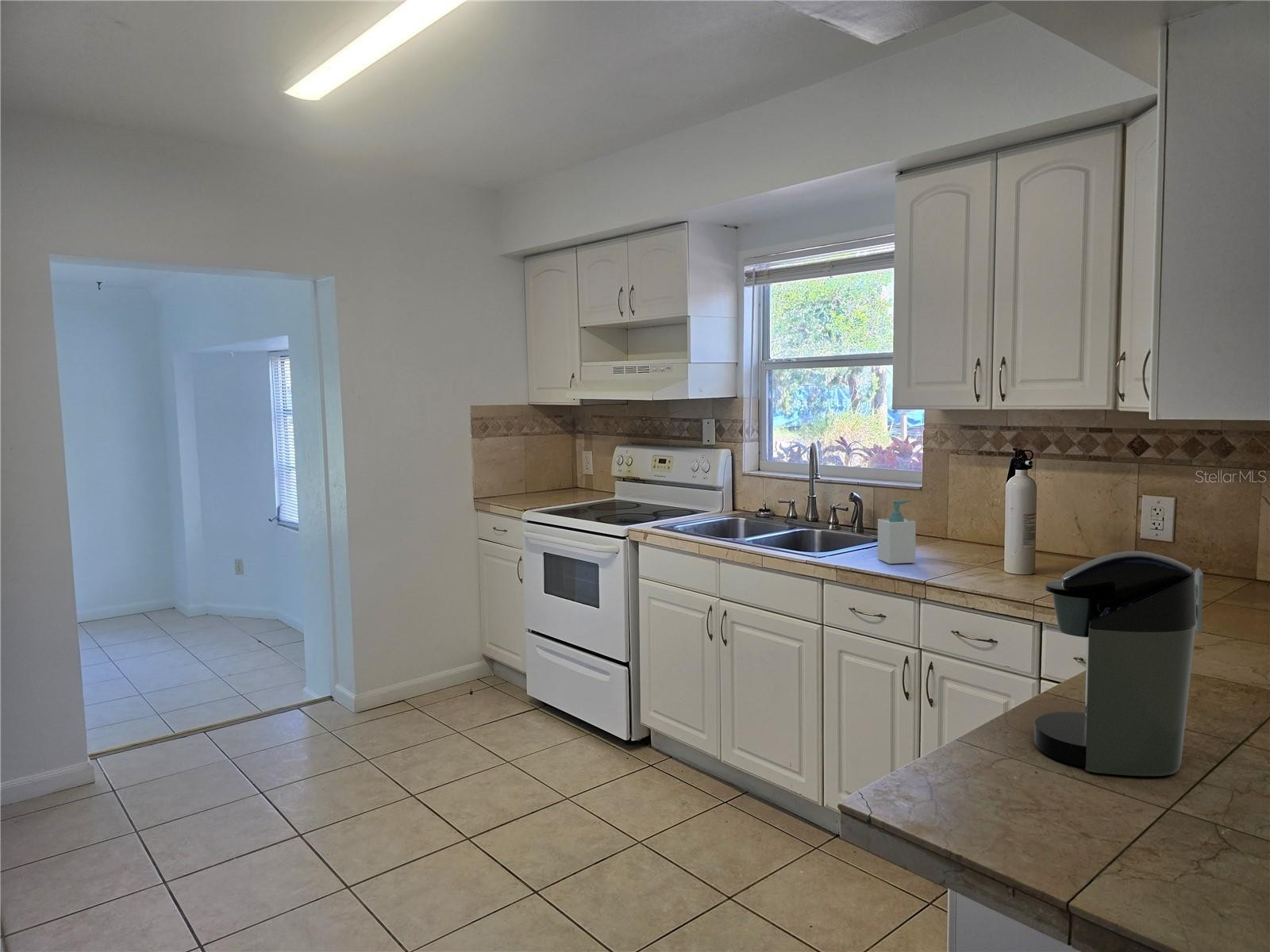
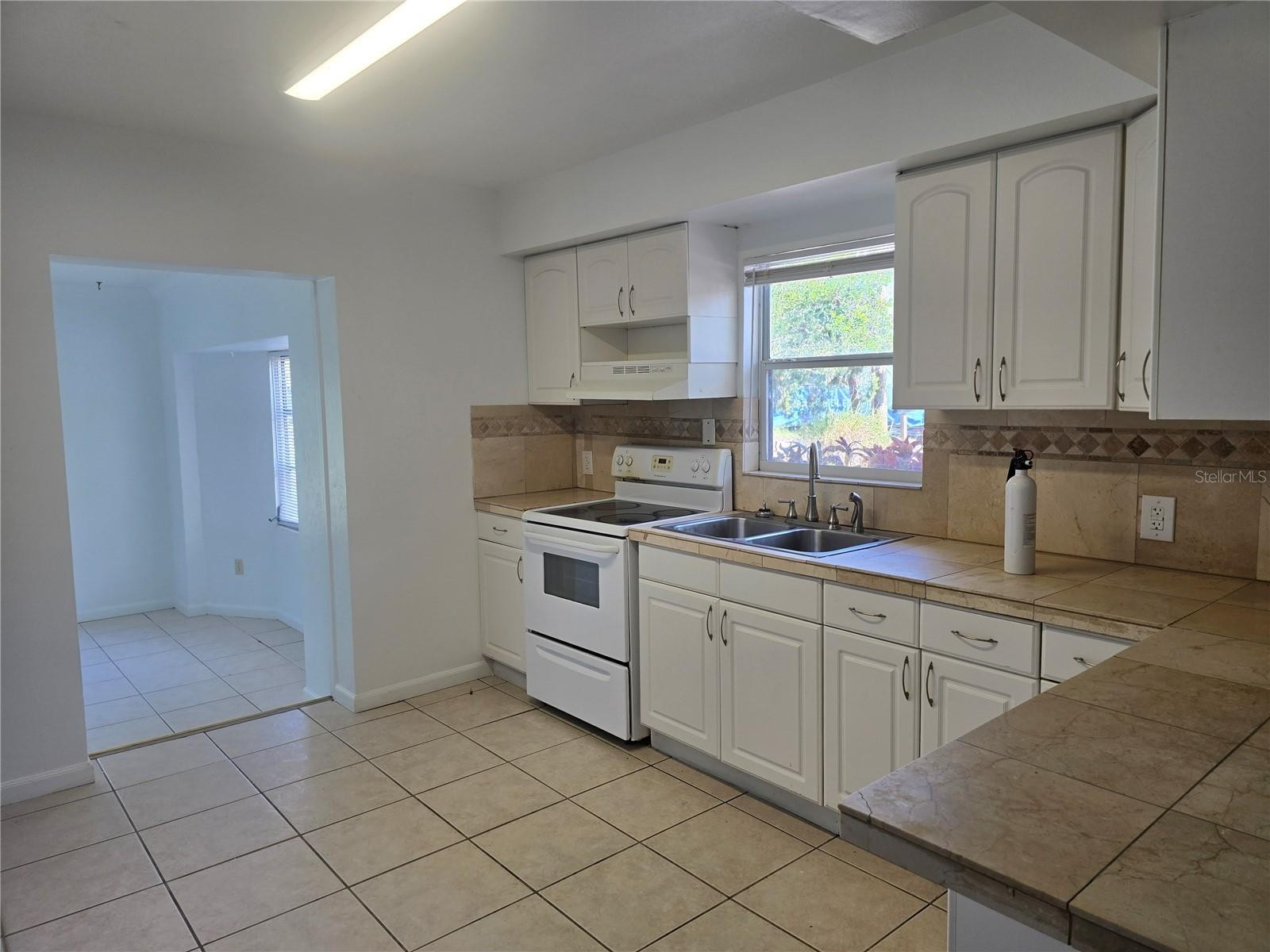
- coffee maker [1033,551,1204,777]
- soap bottle [877,499,917,565]
